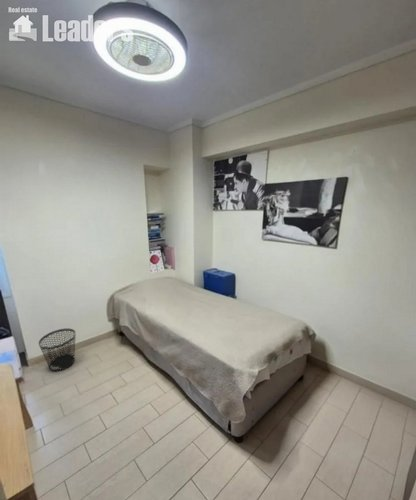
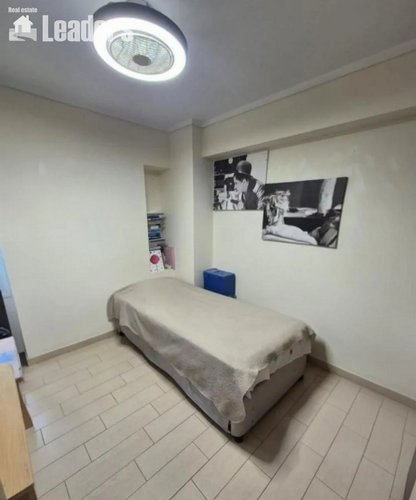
- wastebasket [38,328,77,372]
